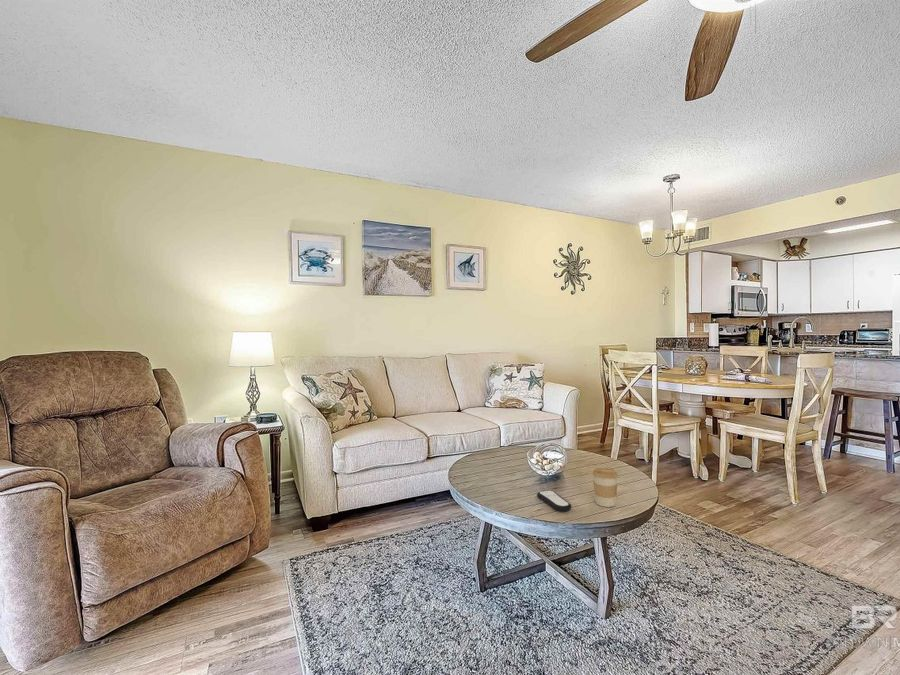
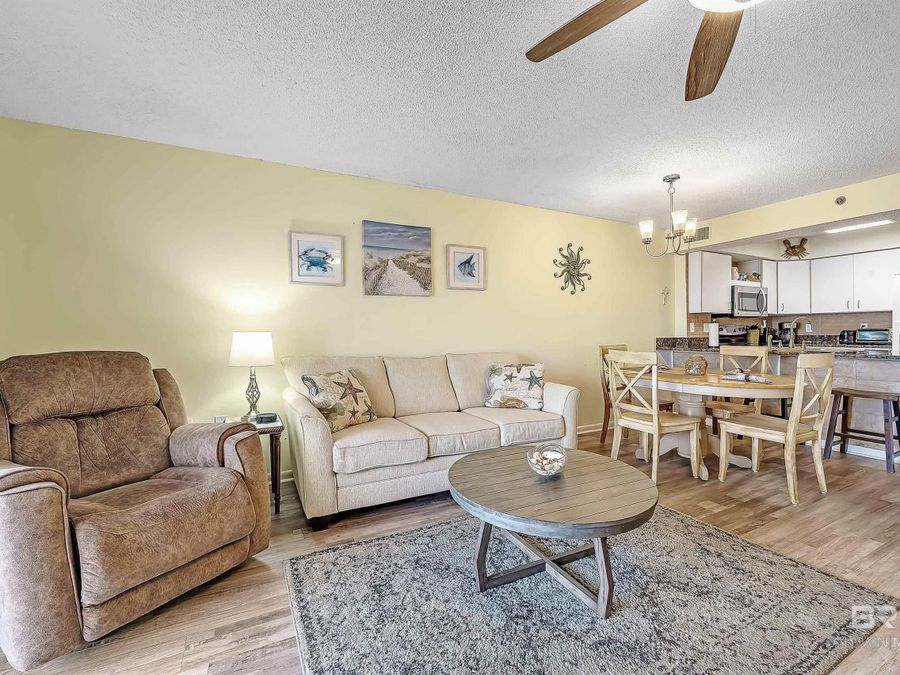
- coffee cup [591,467,620,508]
- remote control [536,489,572,512]
